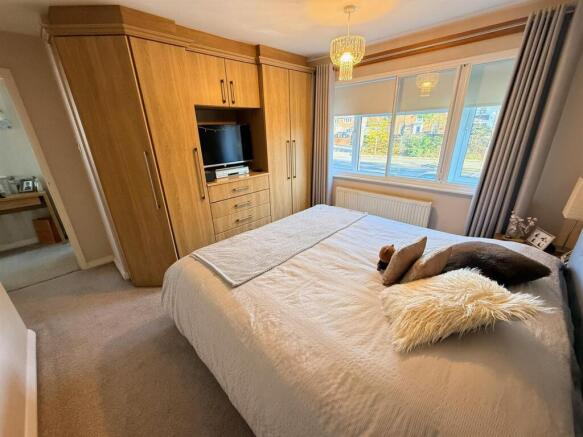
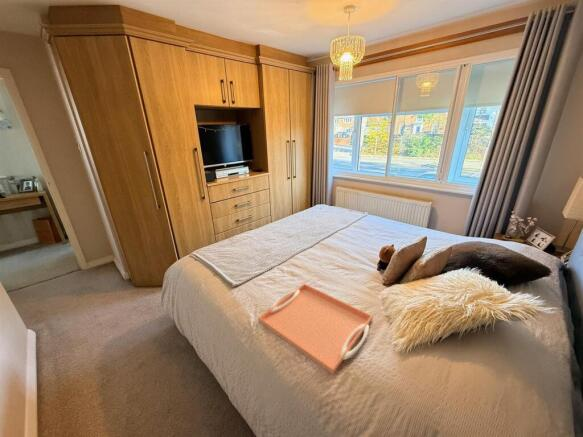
+ serving tray [257,282,374,376]
